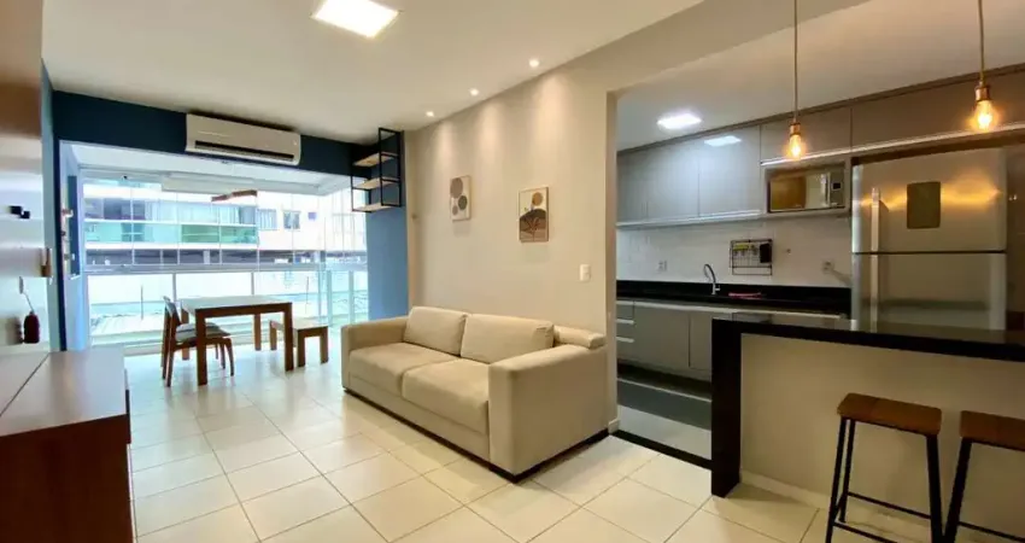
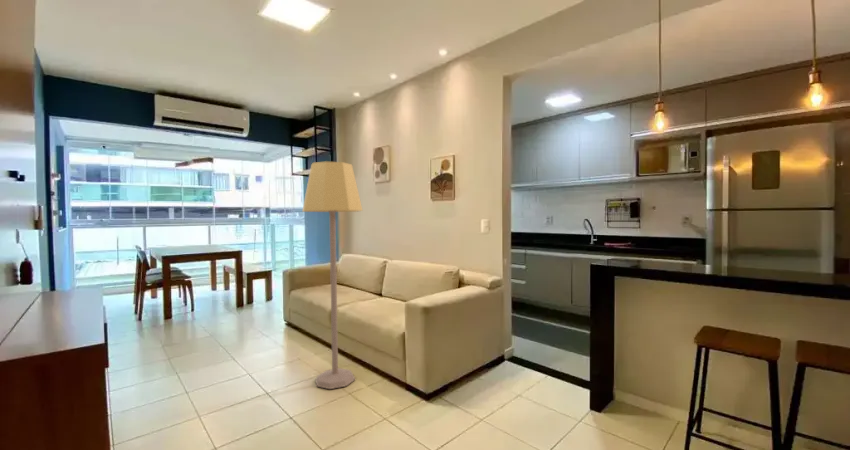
+ lamp [301,160,364,390]
